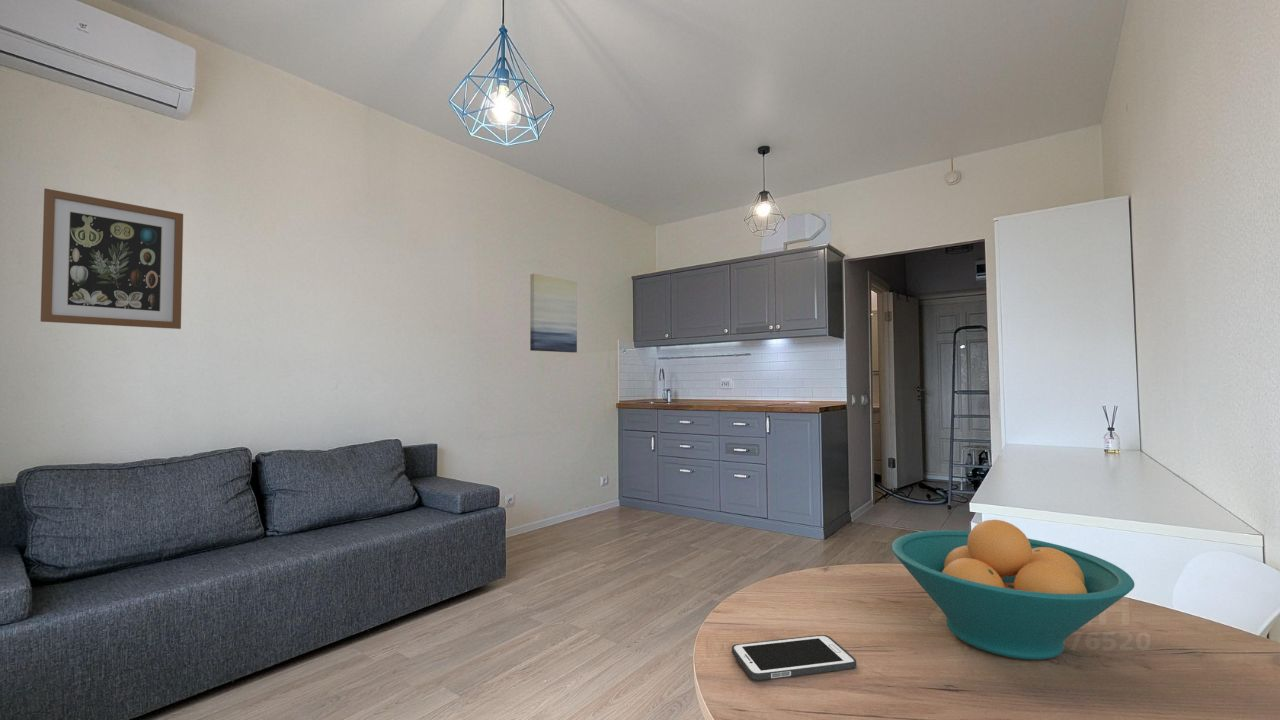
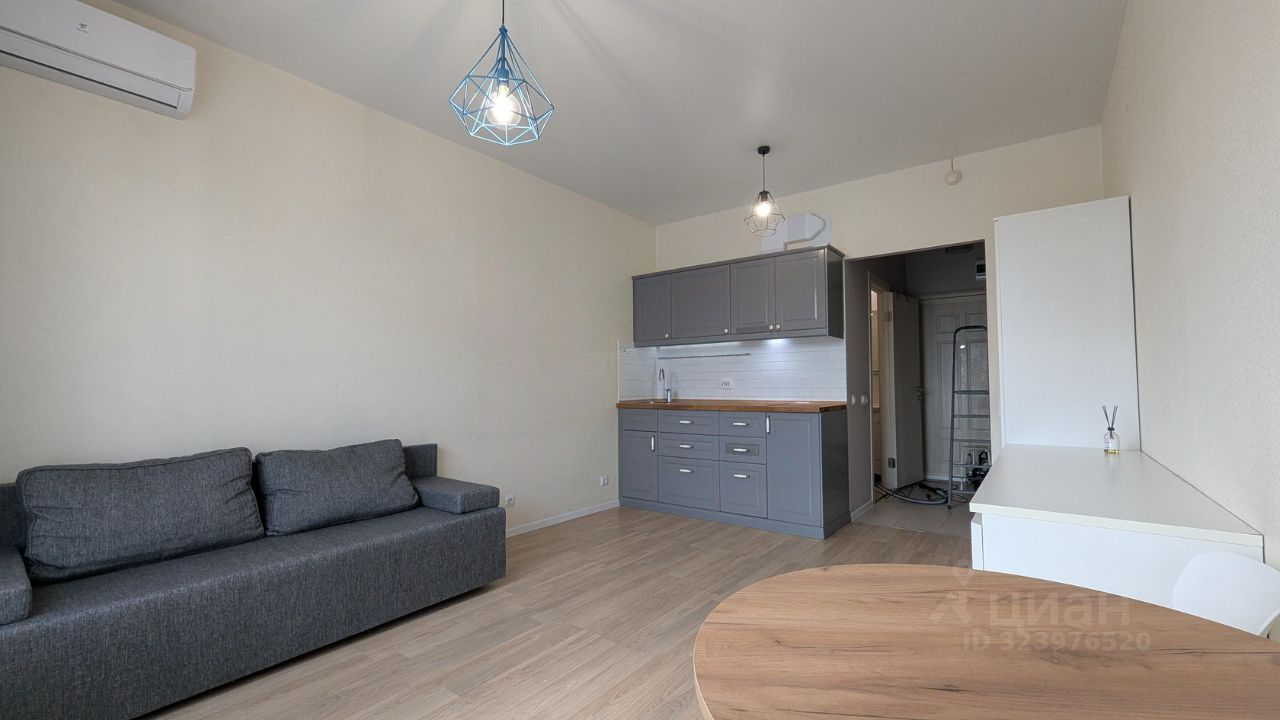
- cell phone [731,634,858,681]
- wall art [39,187,184,330]
- wall art [529,273,578,354]
- fruit bowl [890,519,1135,661]
